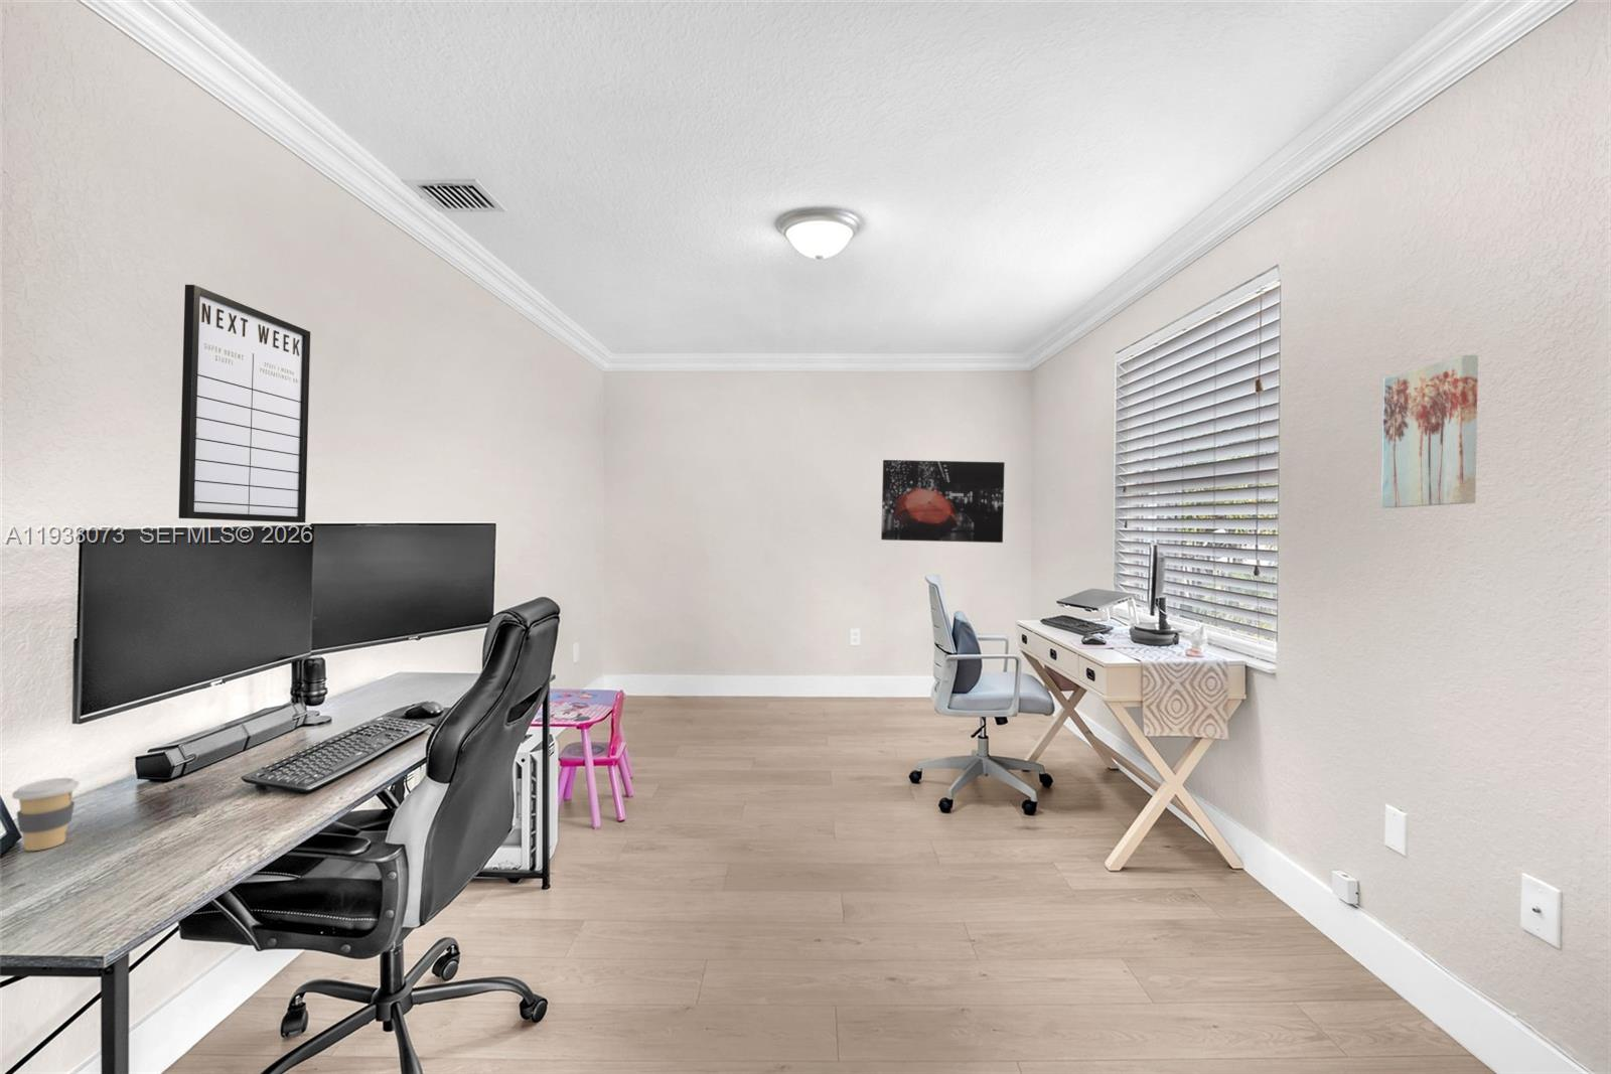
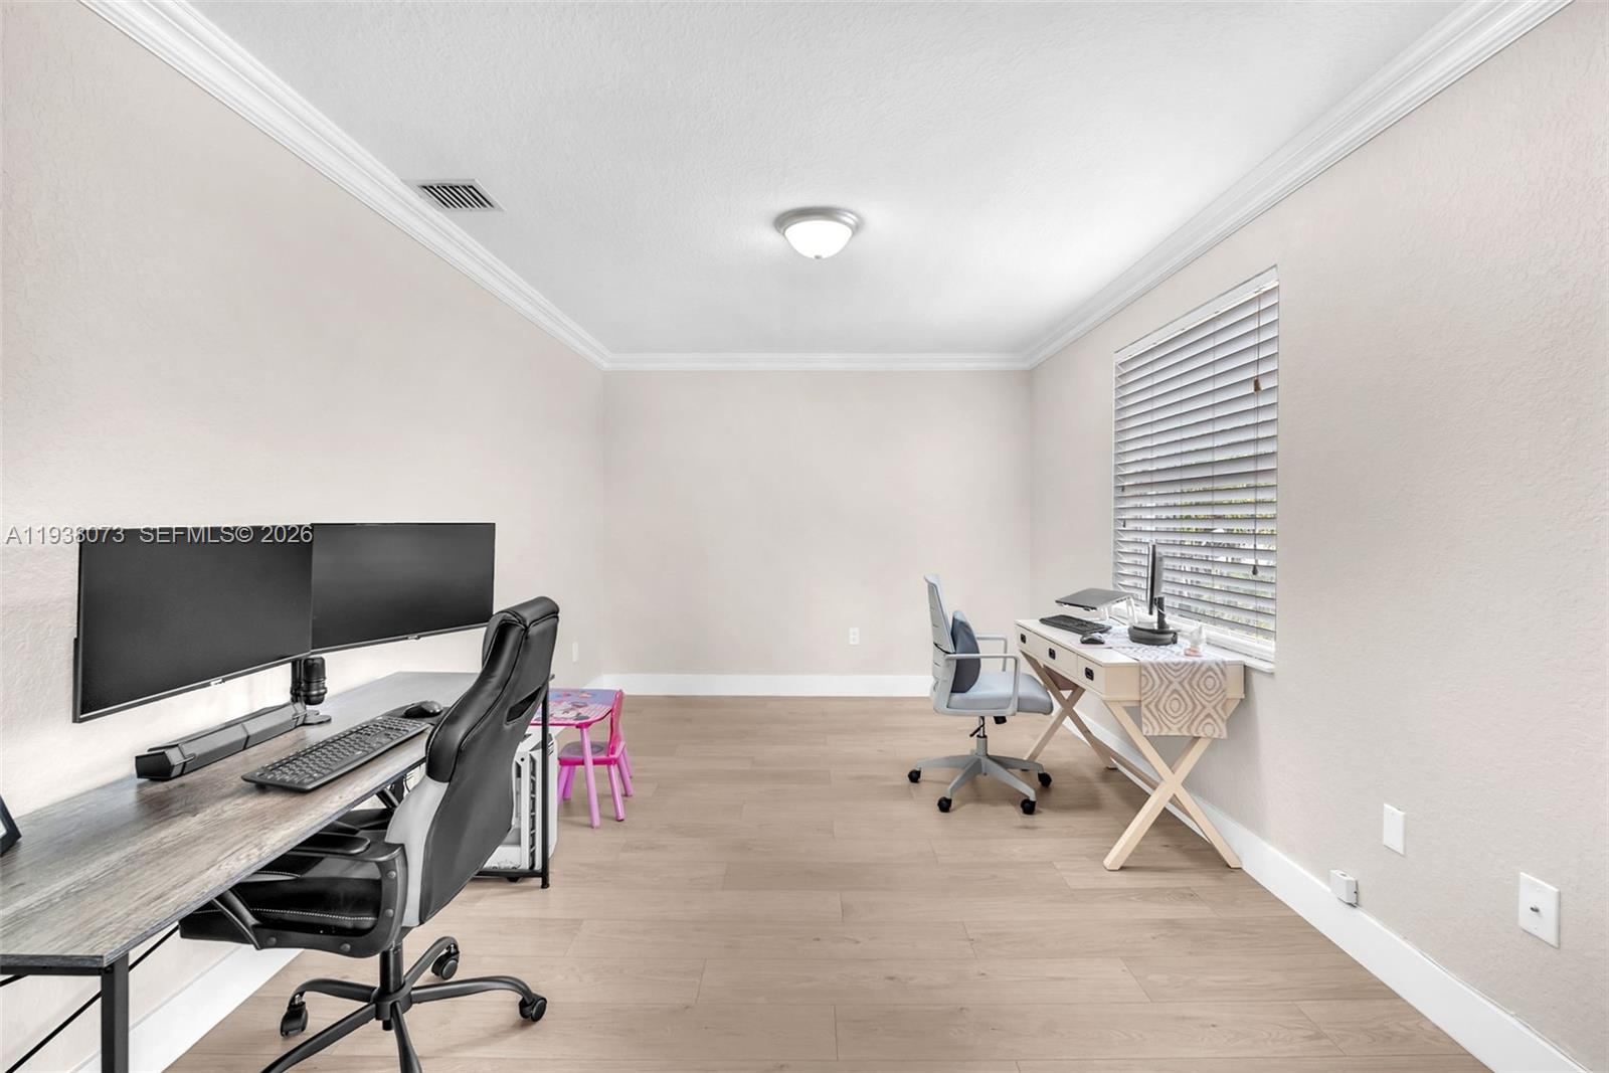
- coffee cup [11,777,80,851]
- writing board [179,284,312,524]
- wall art [1381,355,1479,509]
- wall art [880,459,1006,543]
